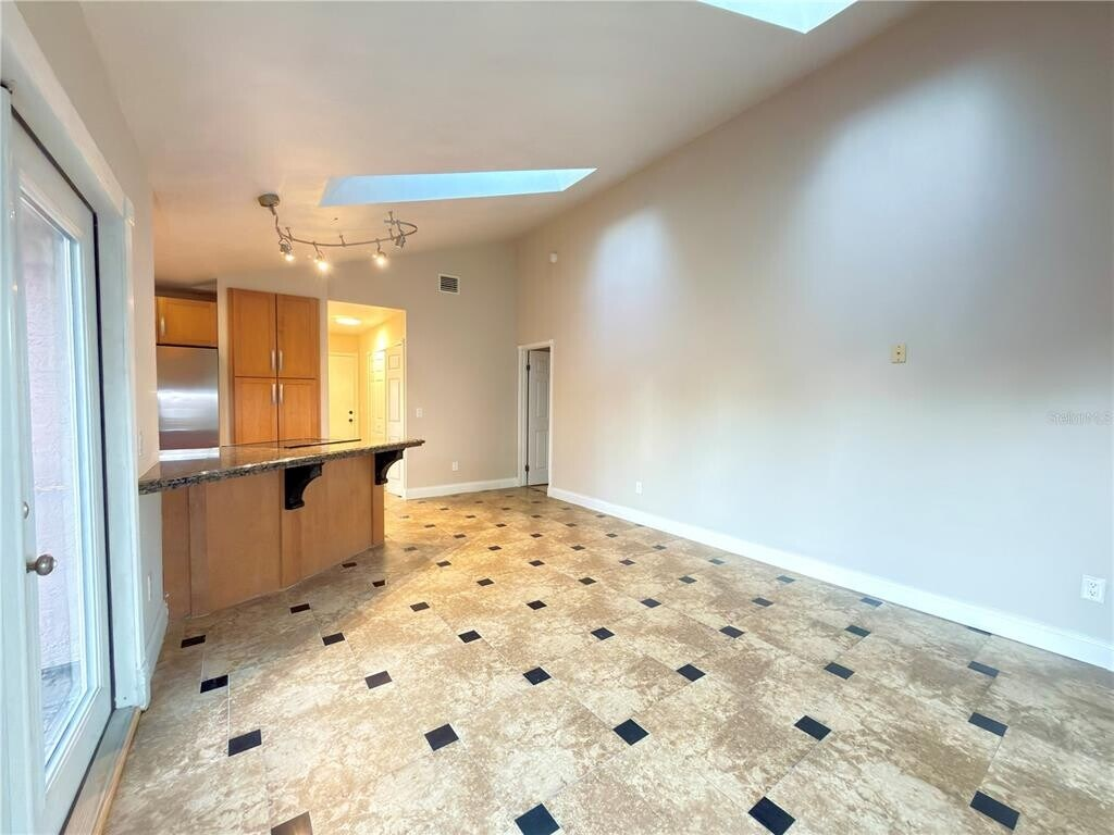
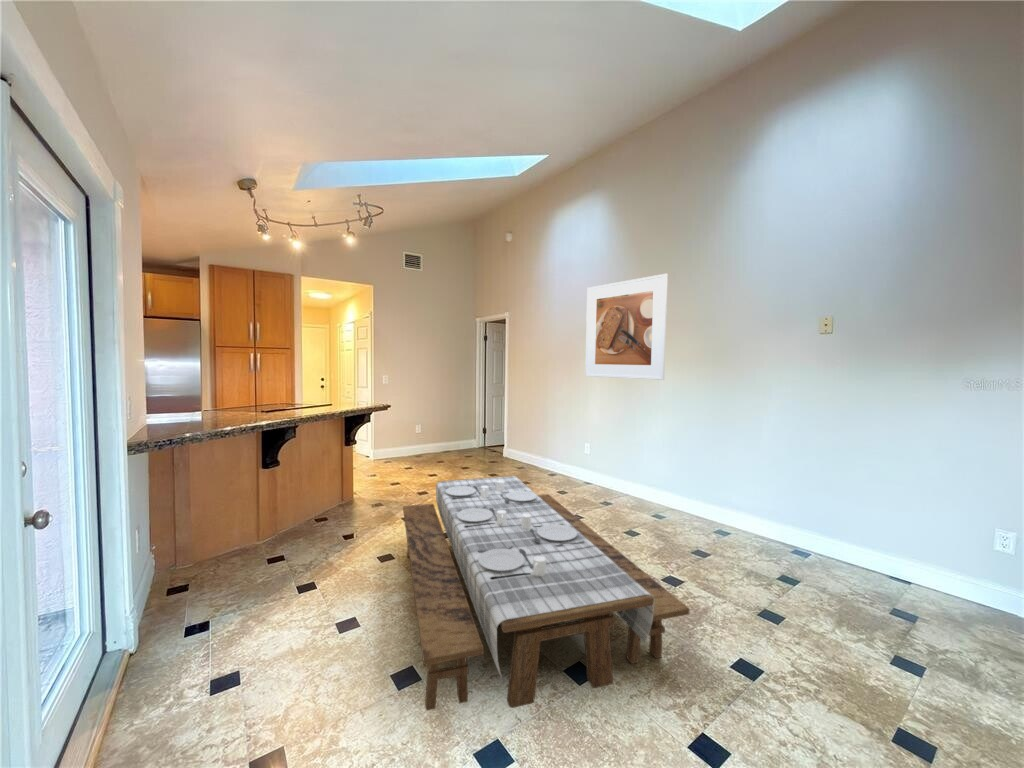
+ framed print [584,273,669,381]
+ dining table [402,475,691,711]
